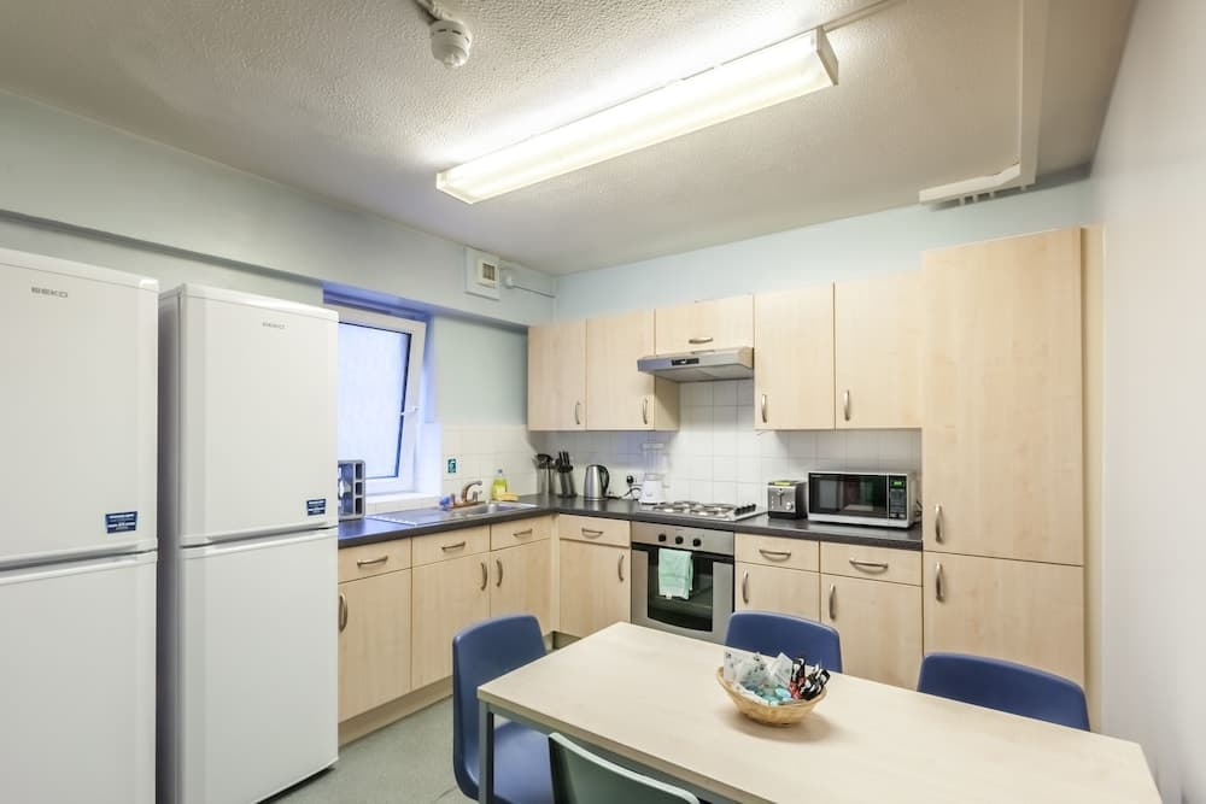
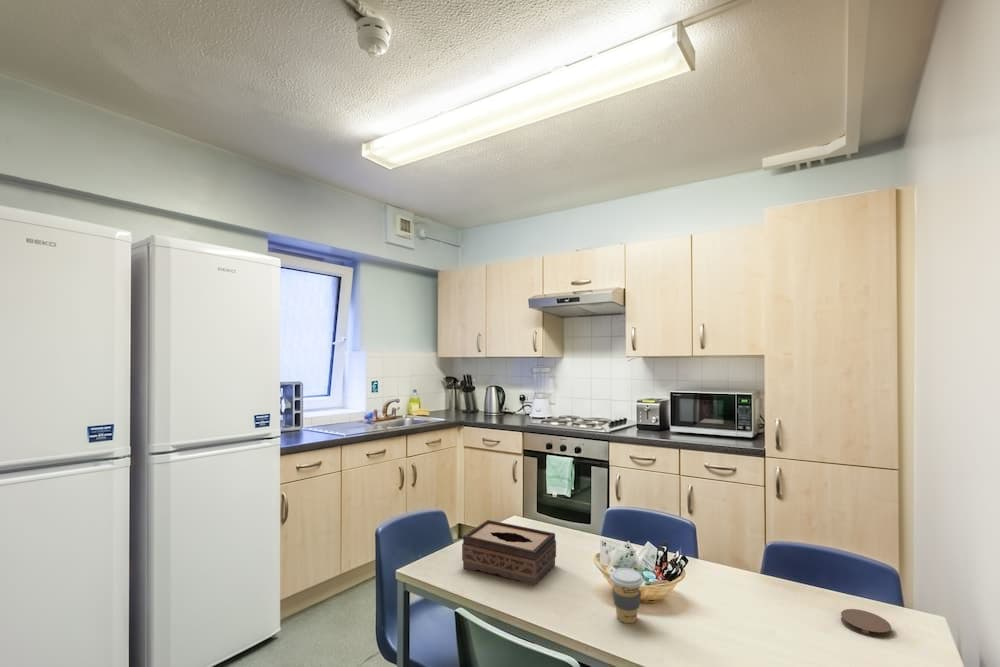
+ coaster [840,608,892,639]
+ coffee cup [609,567,644,624]
+ tissue box [461,519,557,586]
